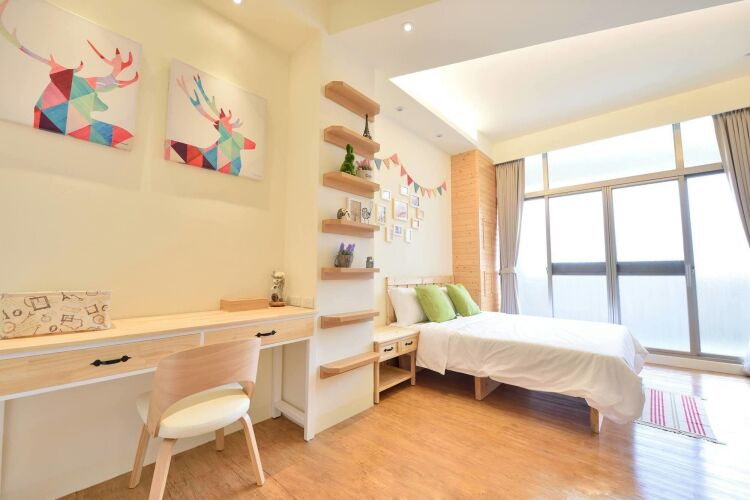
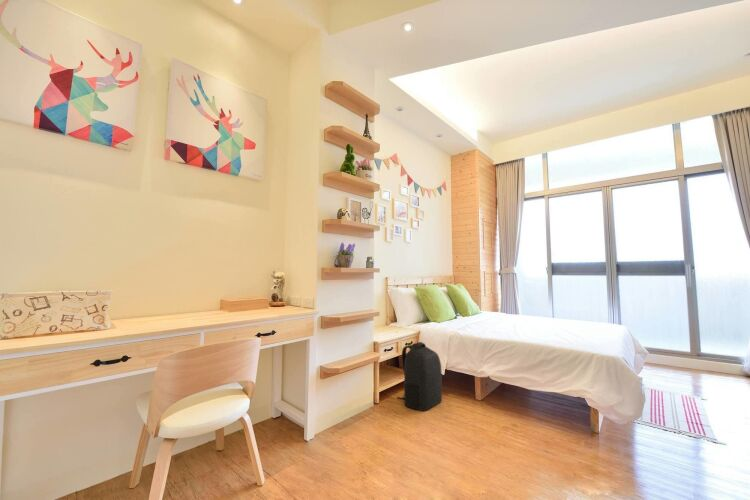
+ backpack [397,341,443,412]
